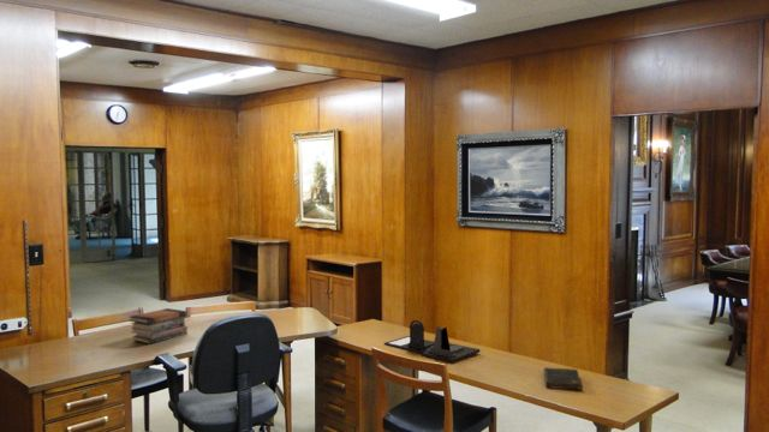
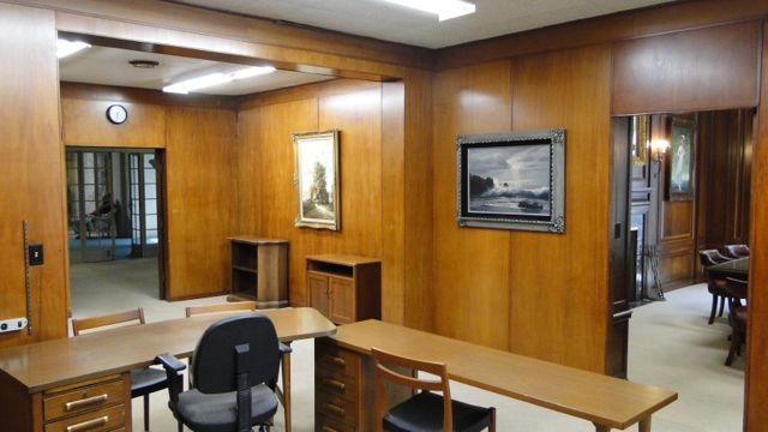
- bible [542,366,583,391]
- book stack [127,307,189,344]
- desk organizer [383,319,481,364]
